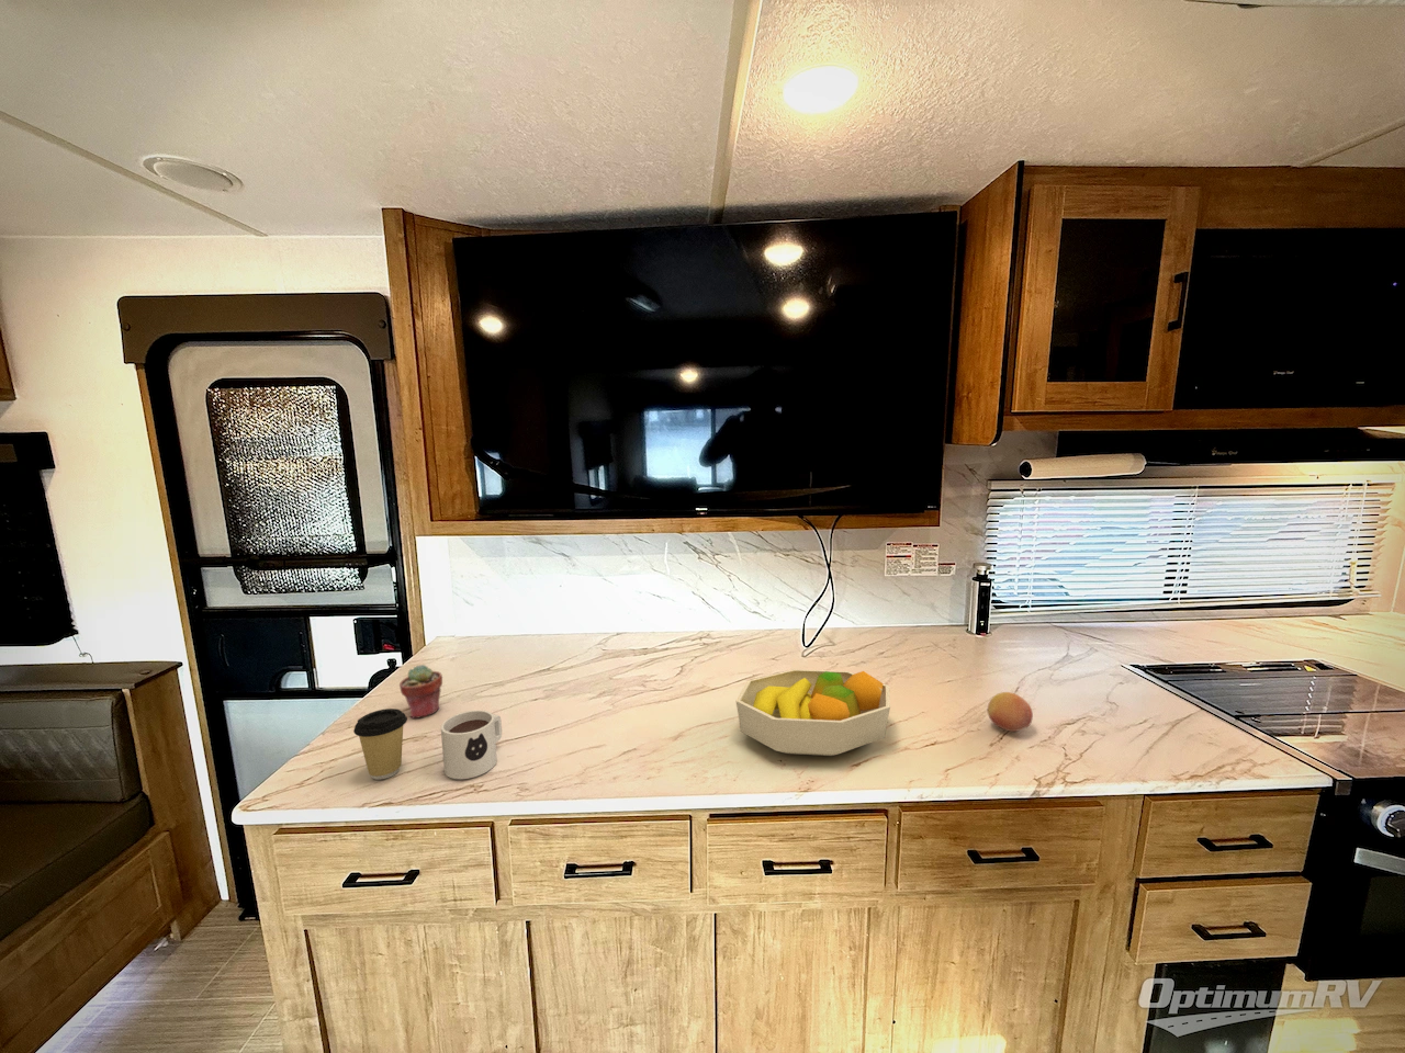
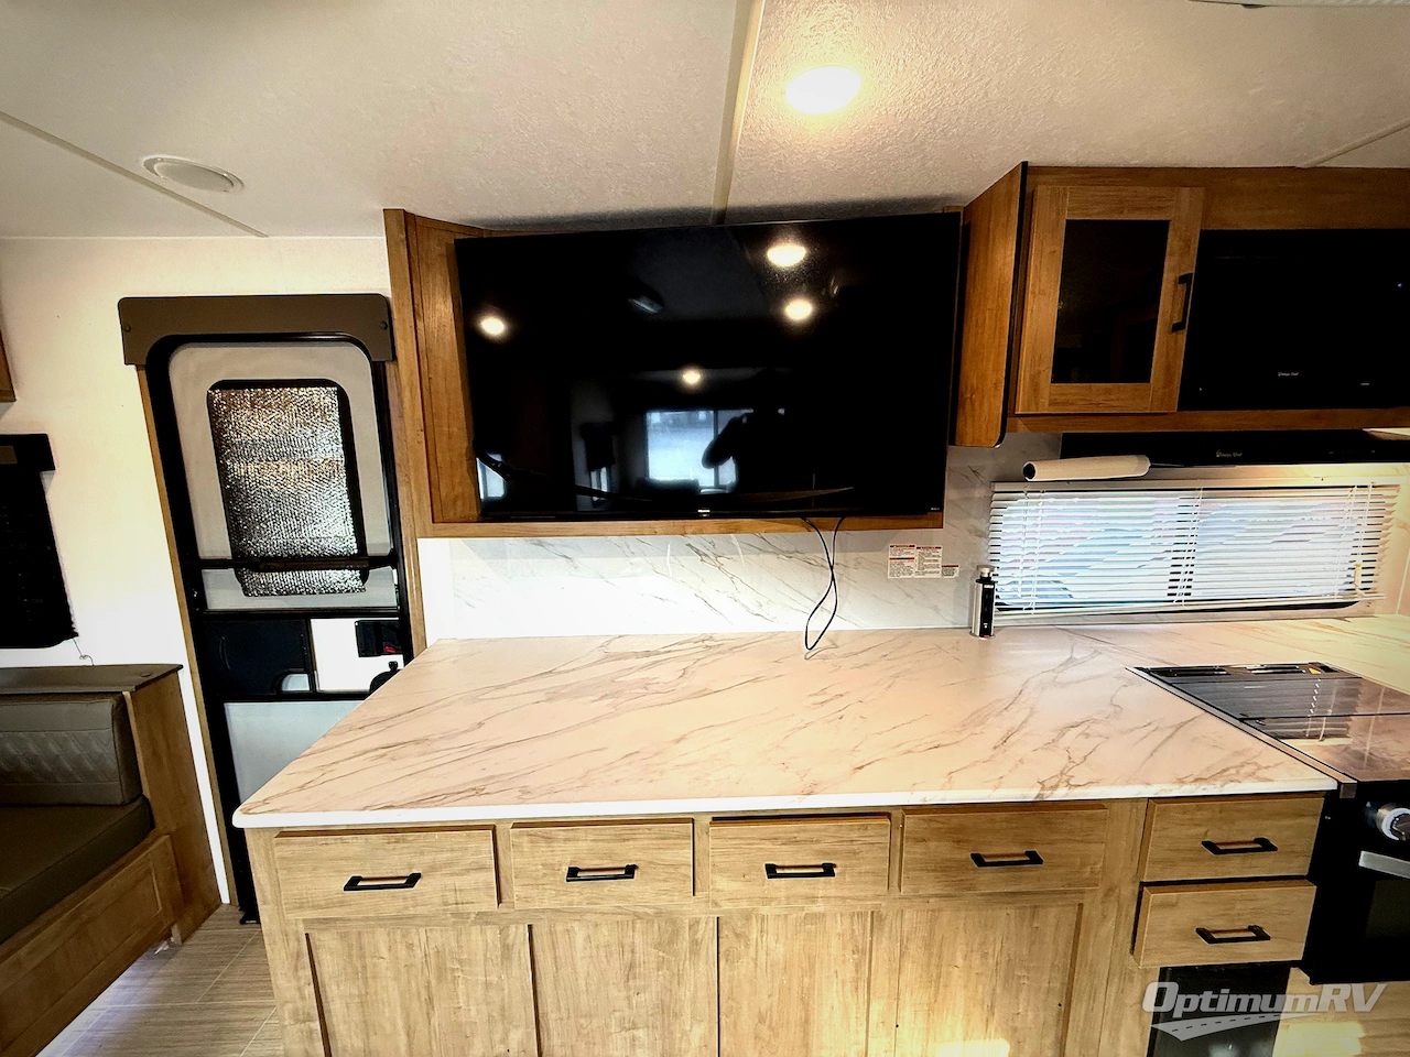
- mug [440,709,502,780]
- fruit [987,691,1034,732]
- coffee cup [352,708,408,781]
- potted succulent [398,664,444,720]
- fruit bowl [736,668,892,757]
